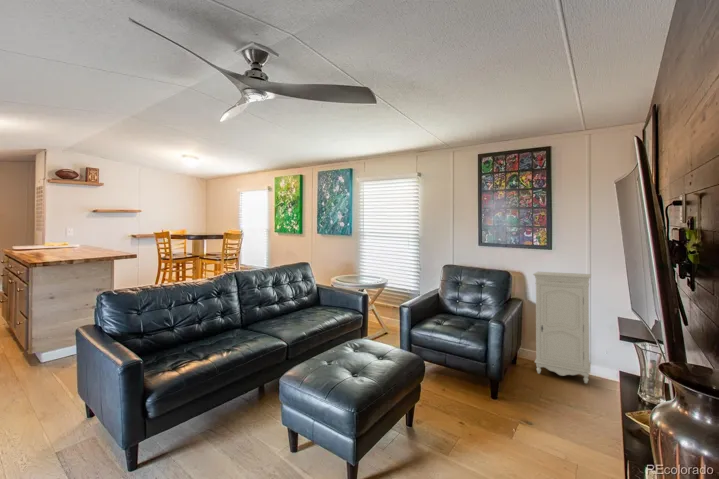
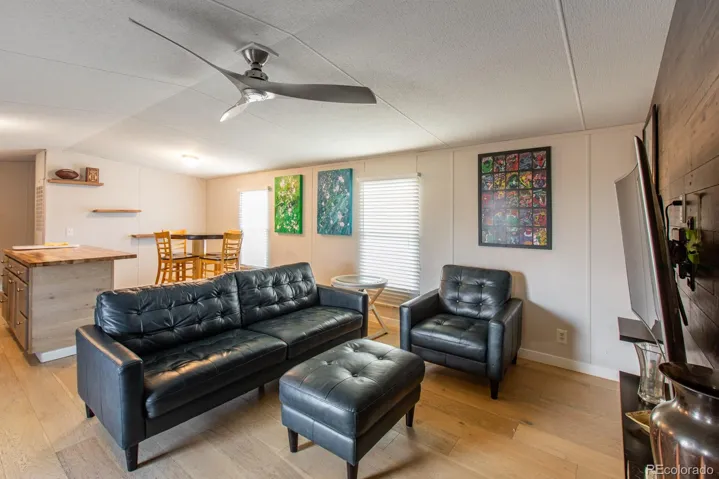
- storage cabinet [532,271,592,384]
